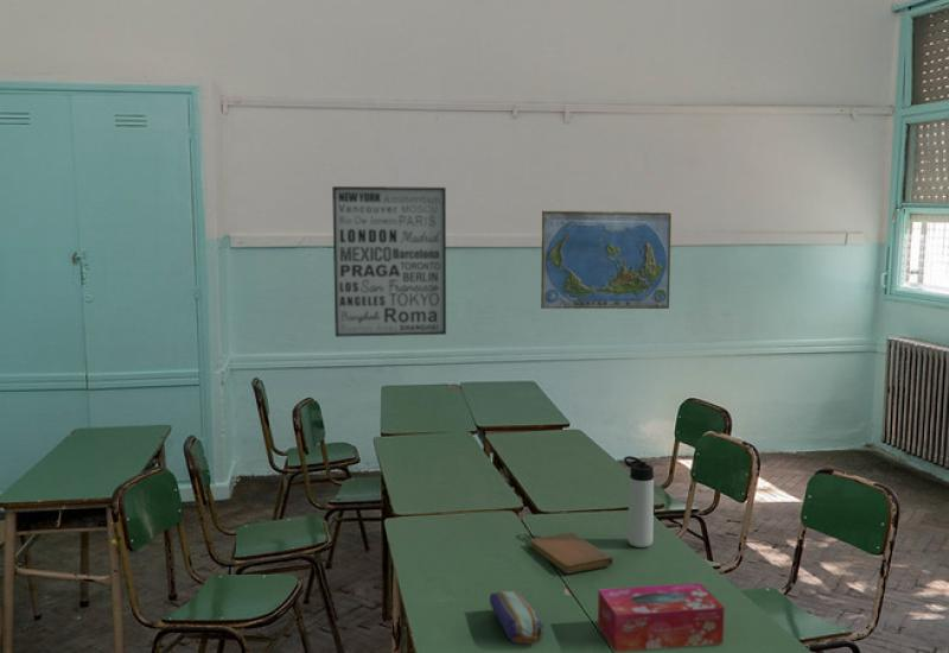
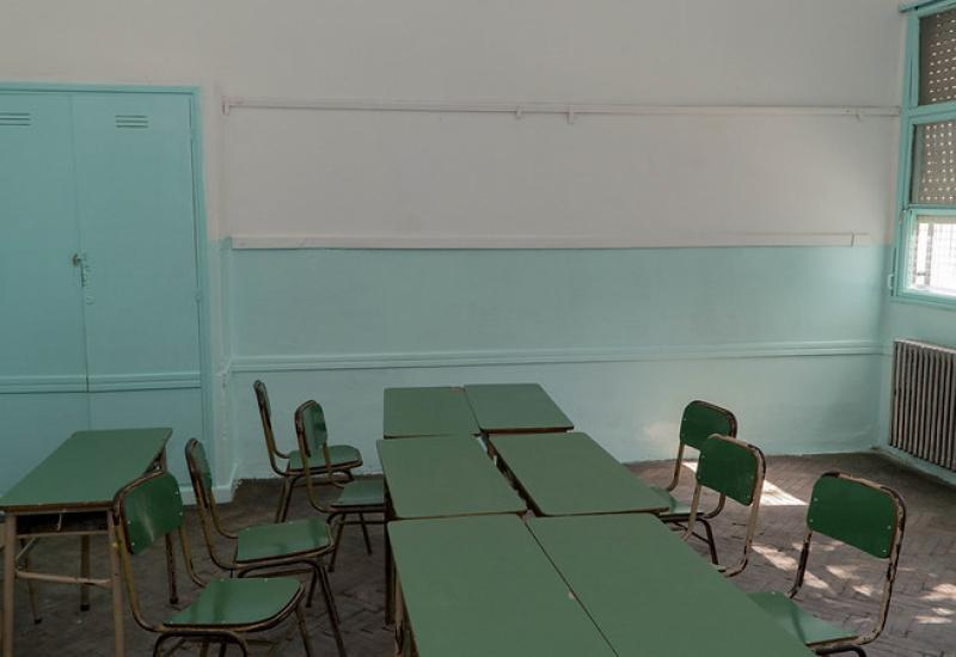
- notebook [529,532,614,575]
- wall art [331,185,447,338]
- tissue box [597,582,726,653]
- world map [540,210,673,310]
- pencil case [489,590,544,646]
- thermos bottle [623,455,655,549]
